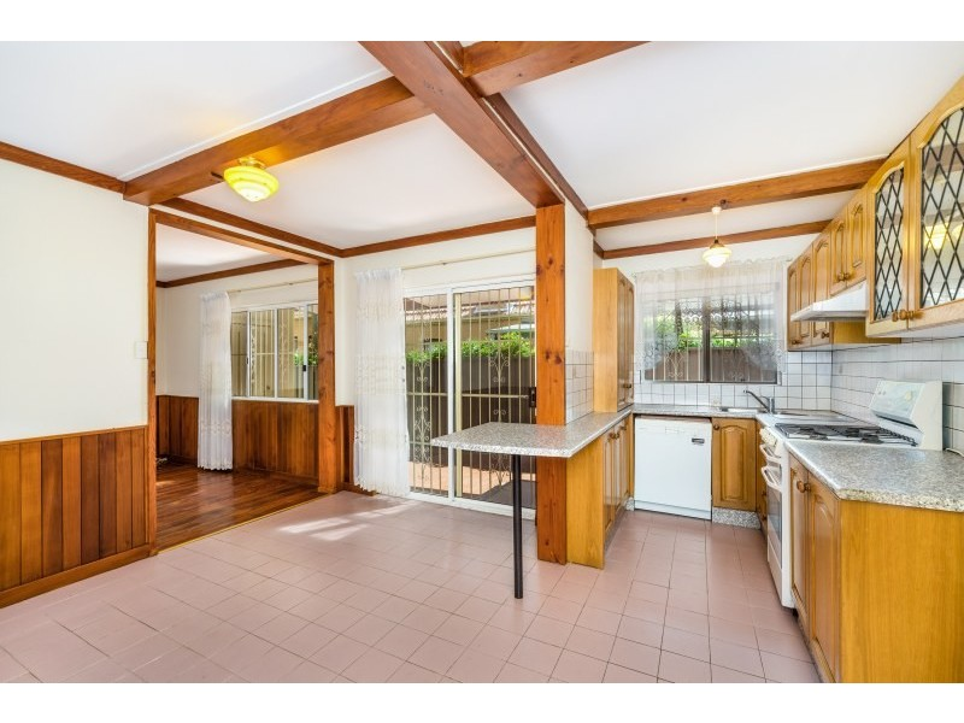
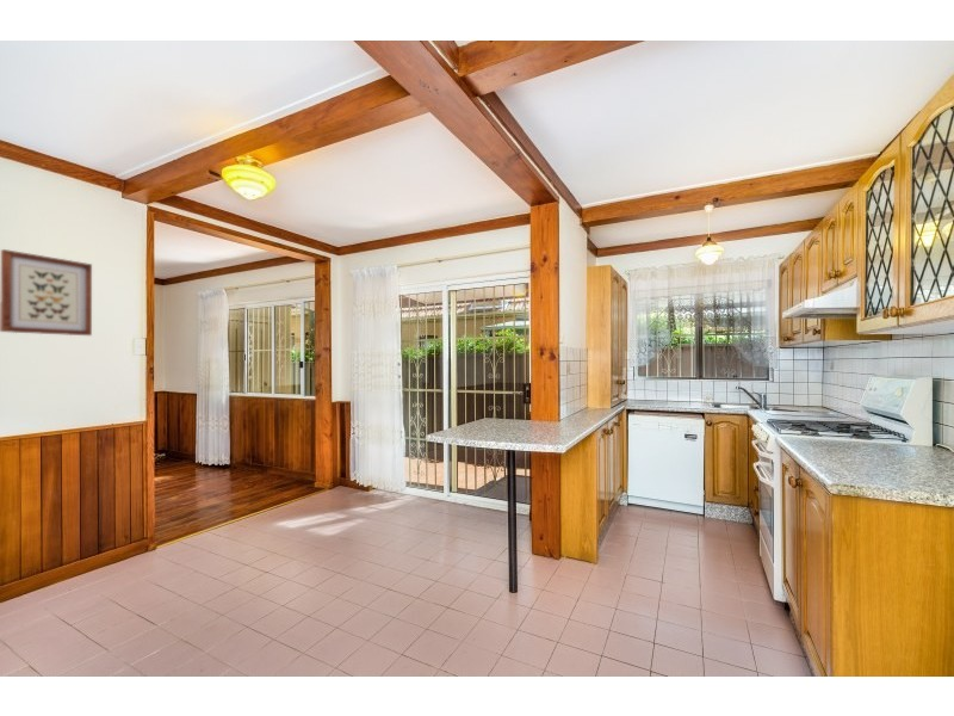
+ wall art [0,248,93,337]
